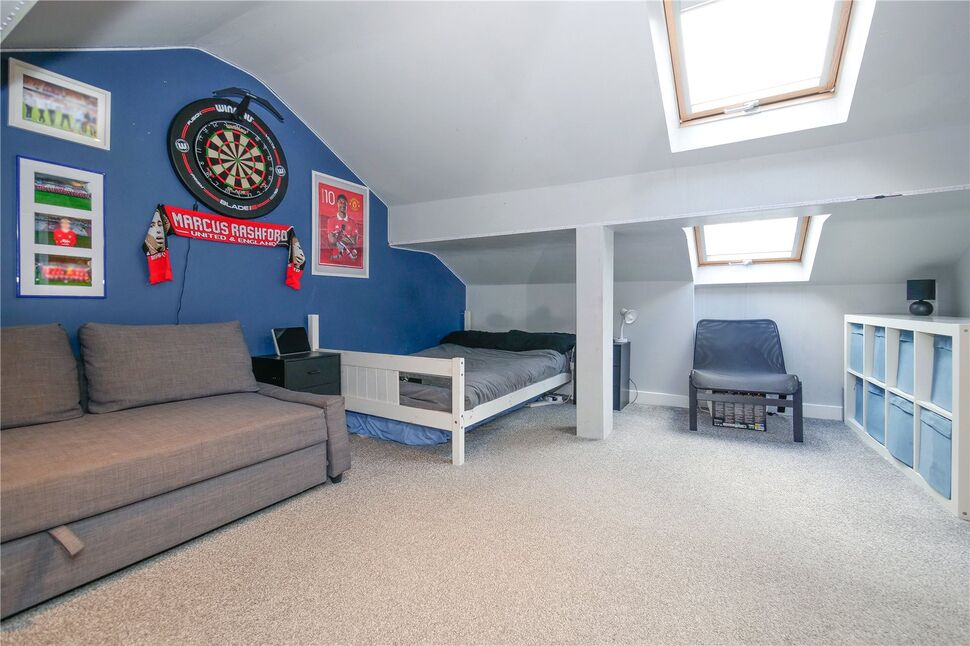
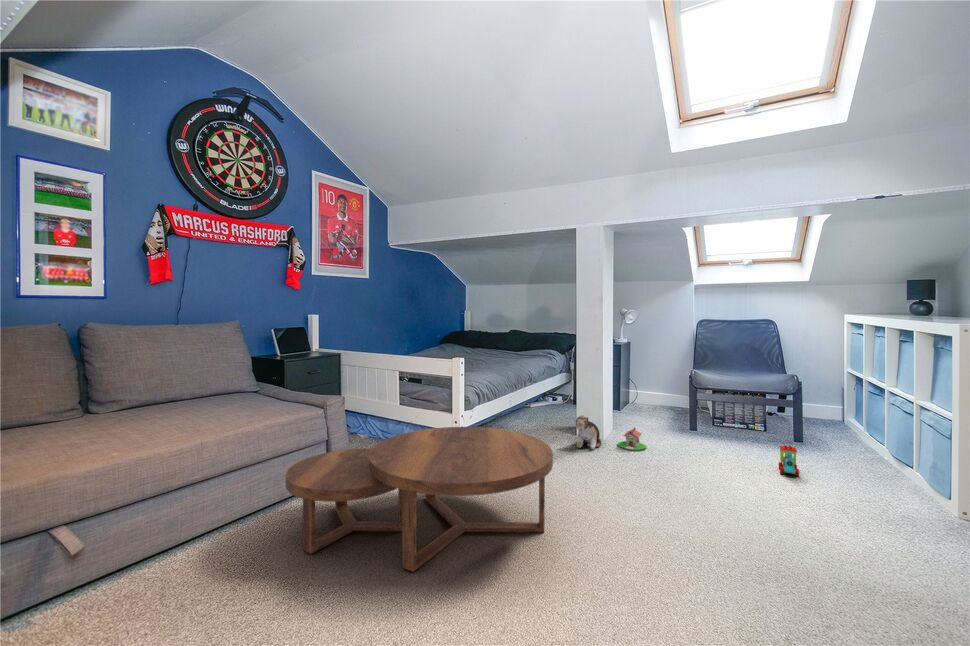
+ coffee table [285,426,554,573]
+ toy house [617,426,647,452]
+ toy train [778,444,800,477]
+ plush toy [572,414,602,450]
